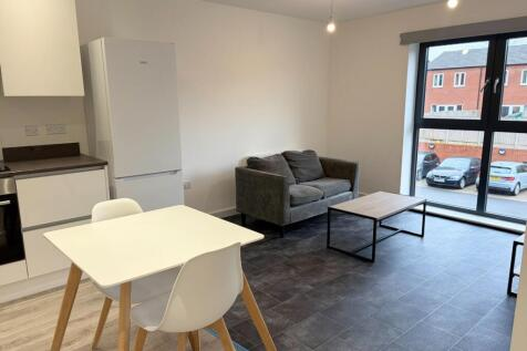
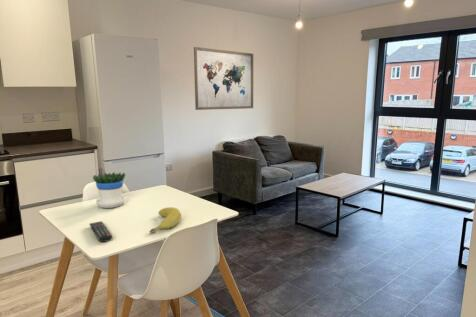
+ wall art [193,46,254,111]
+ banana [148,206,182,234]
+ remote control [88,220,113,243]
+ flowerpot [92,171,127,209]
